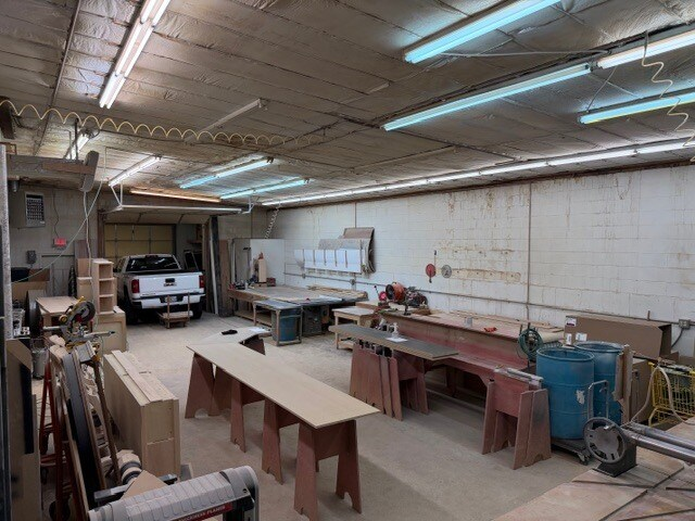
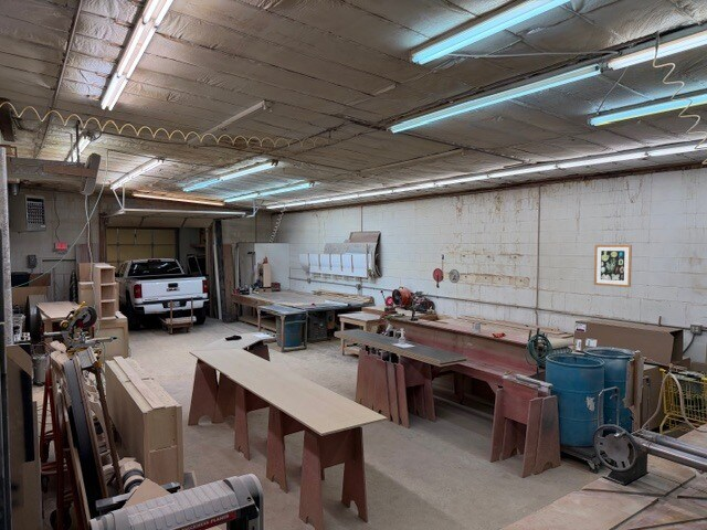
+ wall art [593,244,633,288]
